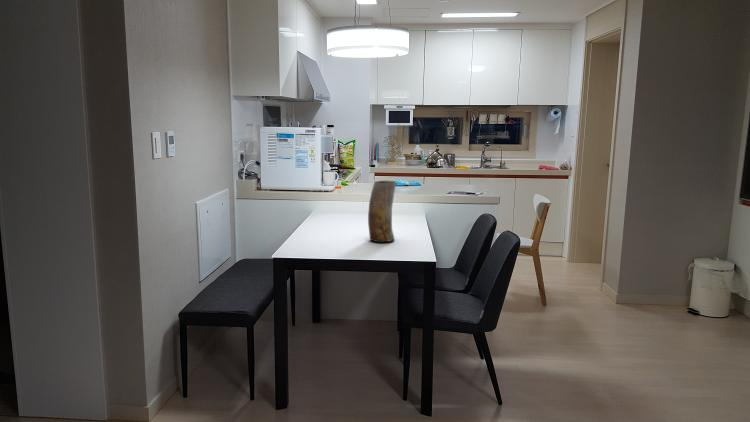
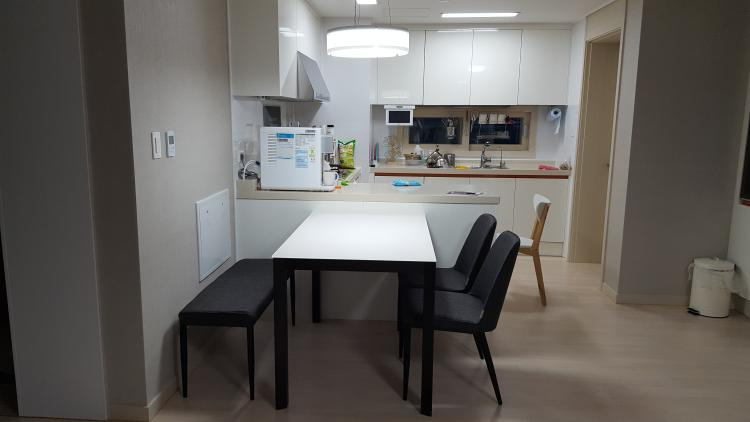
- vase [367,180,398,243]
